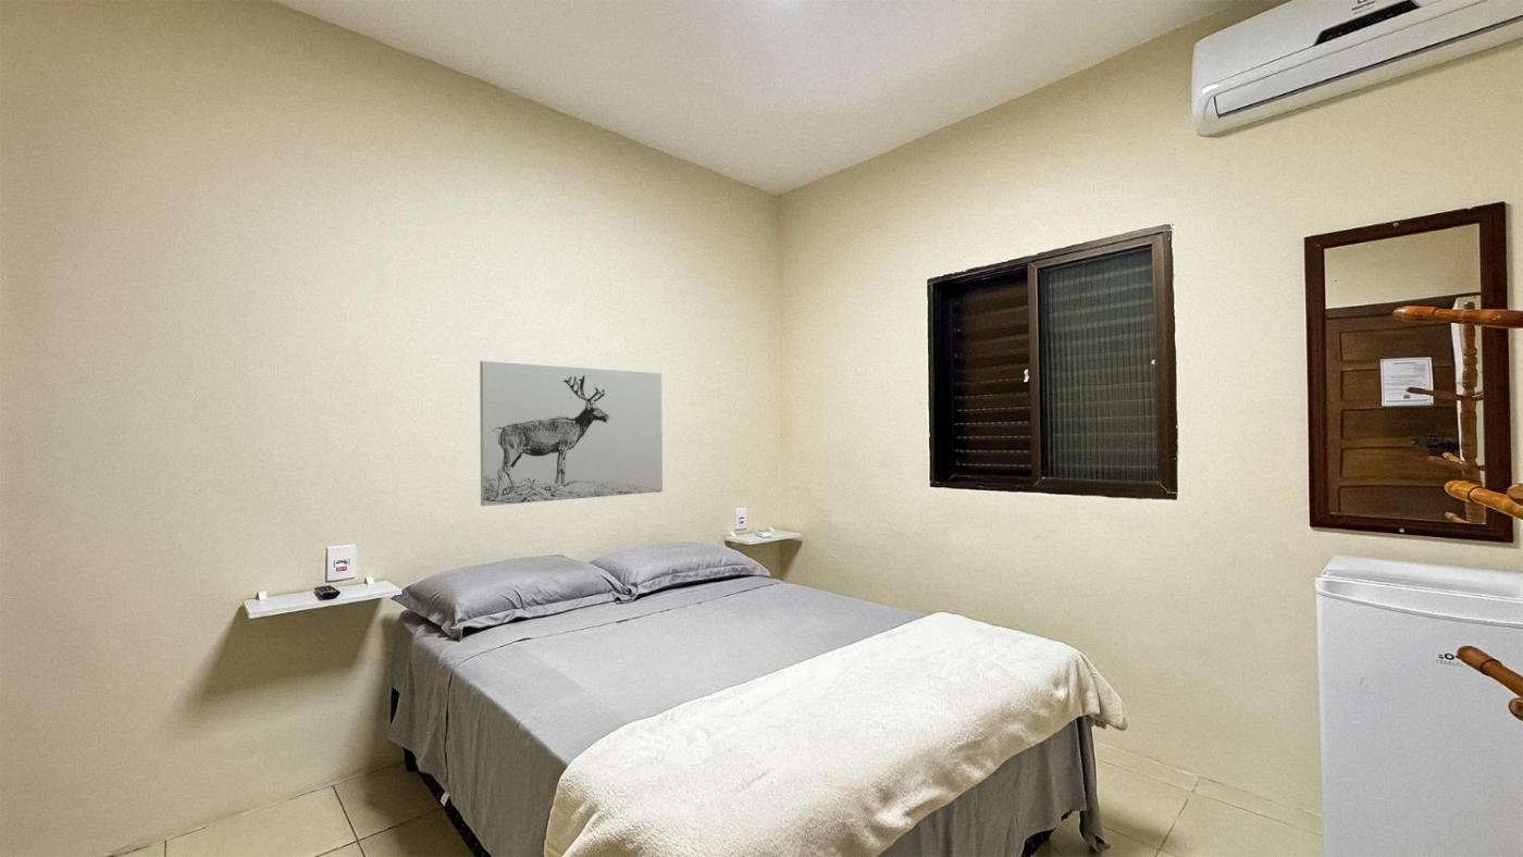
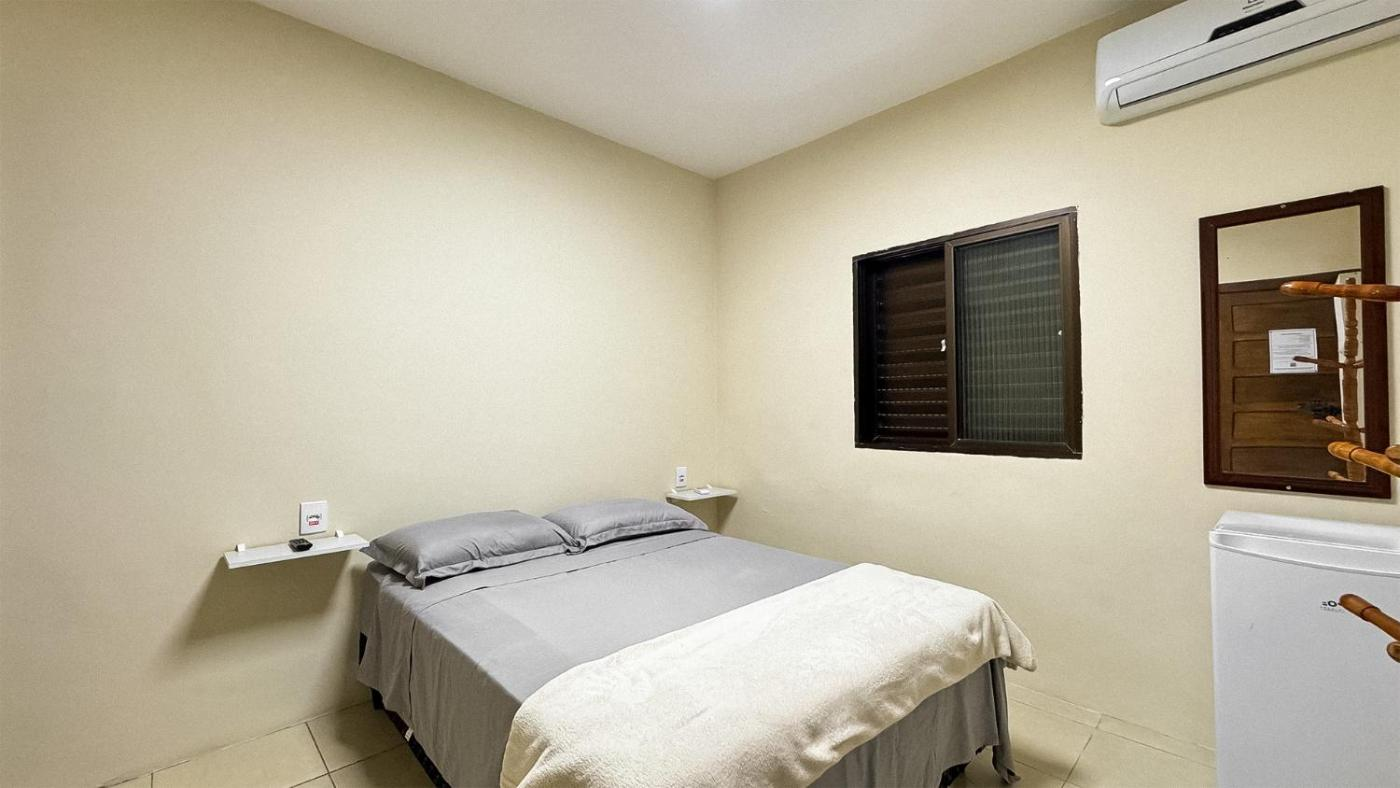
- wall art [479,360,664,507]
